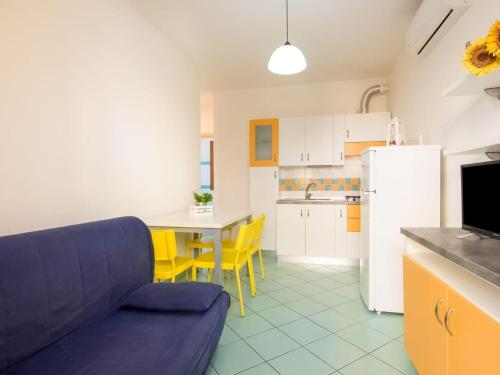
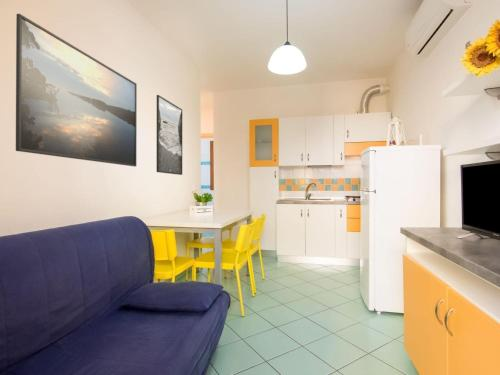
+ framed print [15,13,138,168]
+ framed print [156,94,183,176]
